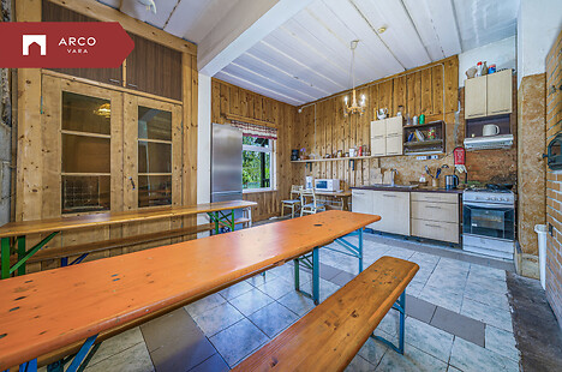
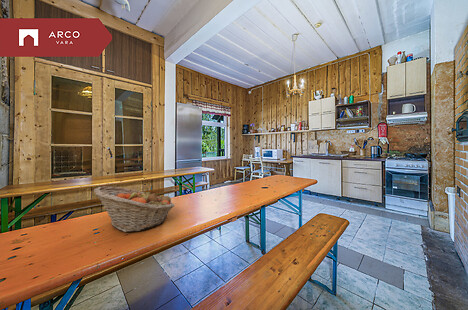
+ fruit basket [92,185,175,233]
